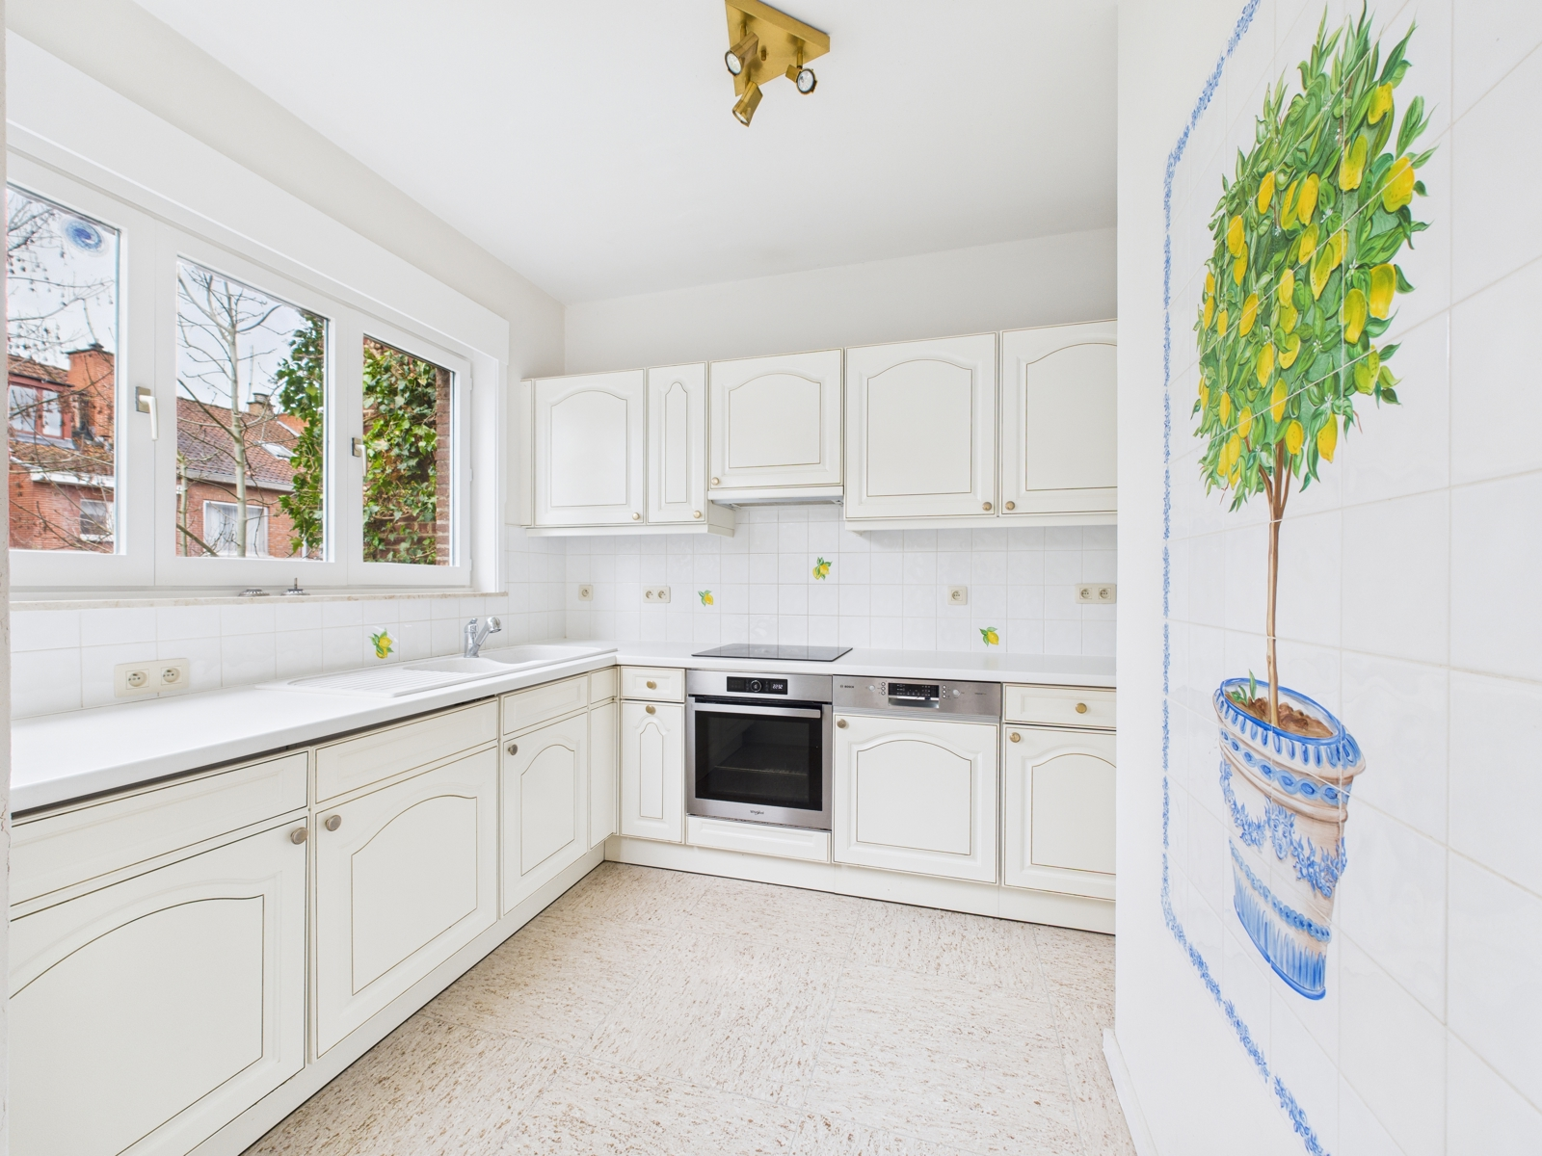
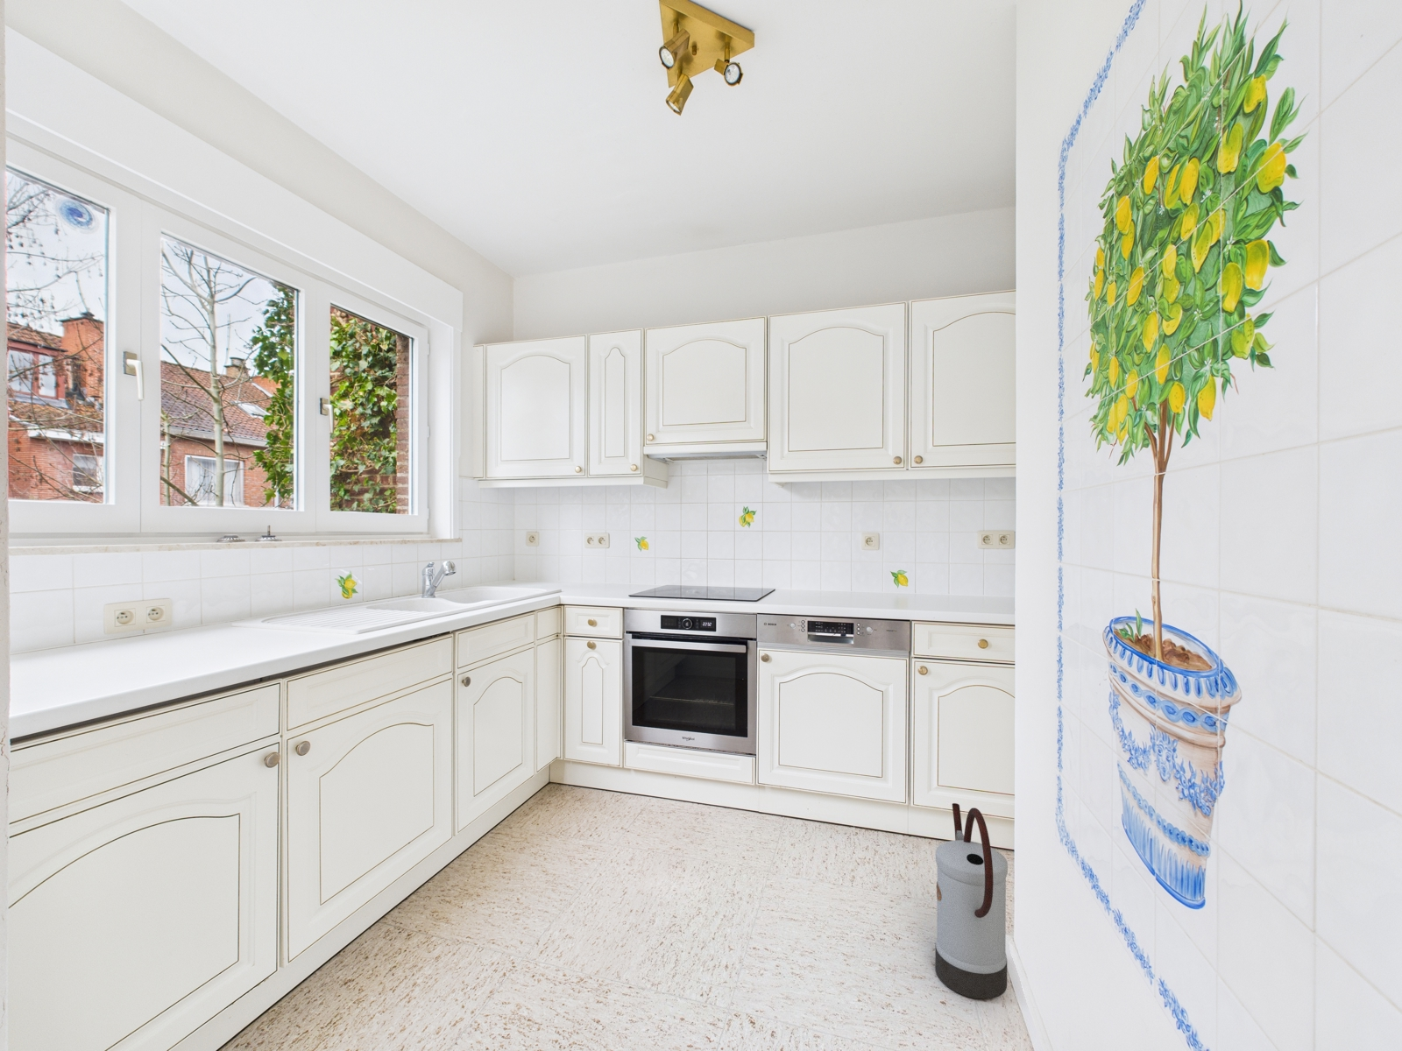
+ watering can [934,803,1009,1000]
